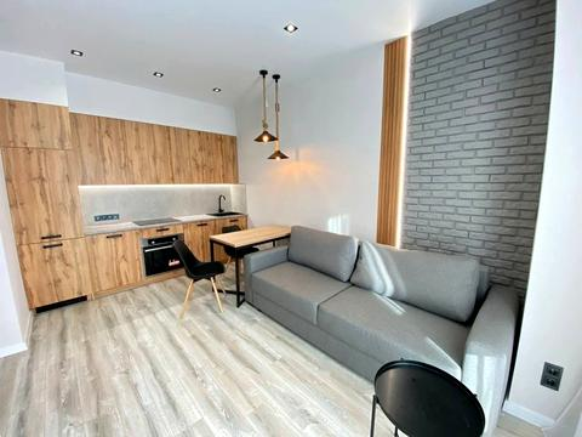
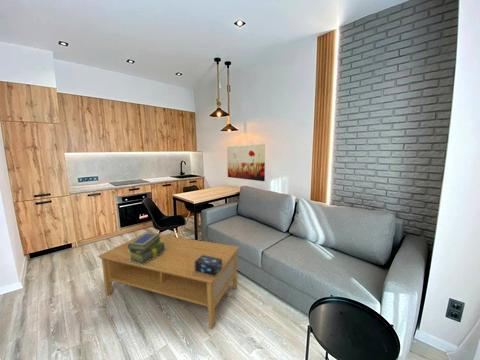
+ stack of books [127,231,165,265]
+ wall art [226,144,266,182]
+ coffee table [97,234,240,330]
+ decorative box [194,255,222,276]
